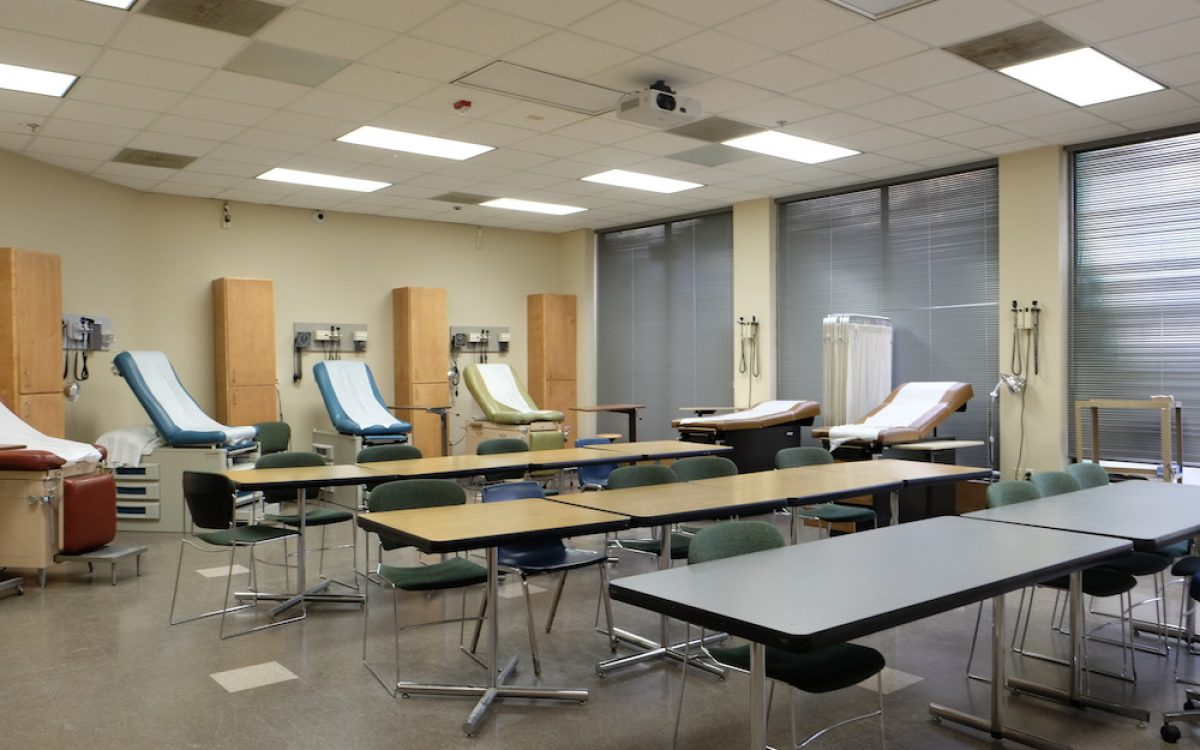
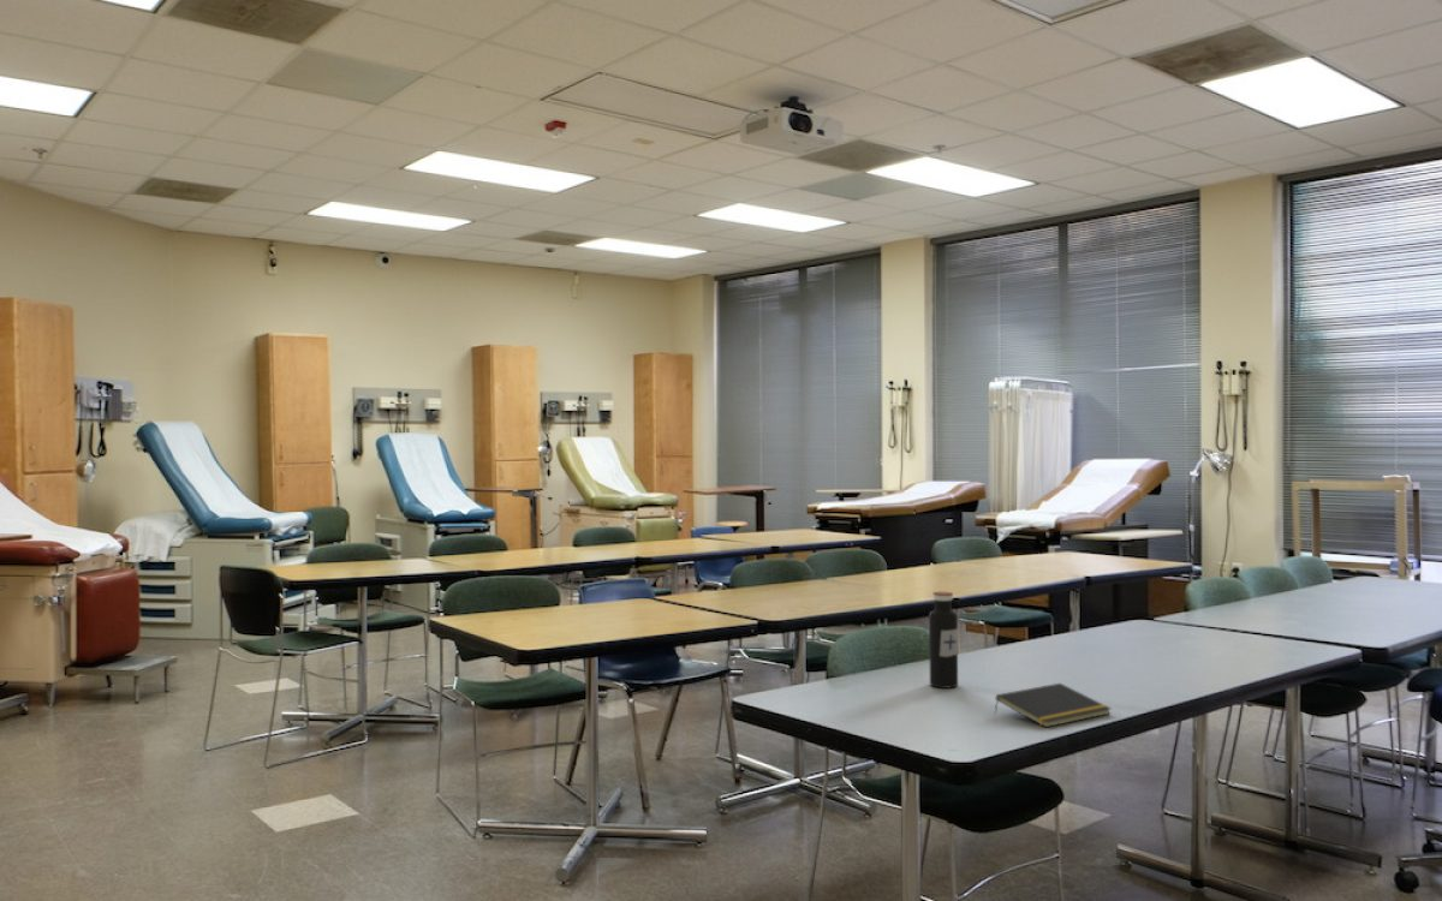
+ water bottle [928,590,959,690]
+ notepad [994,682,1112,728]
